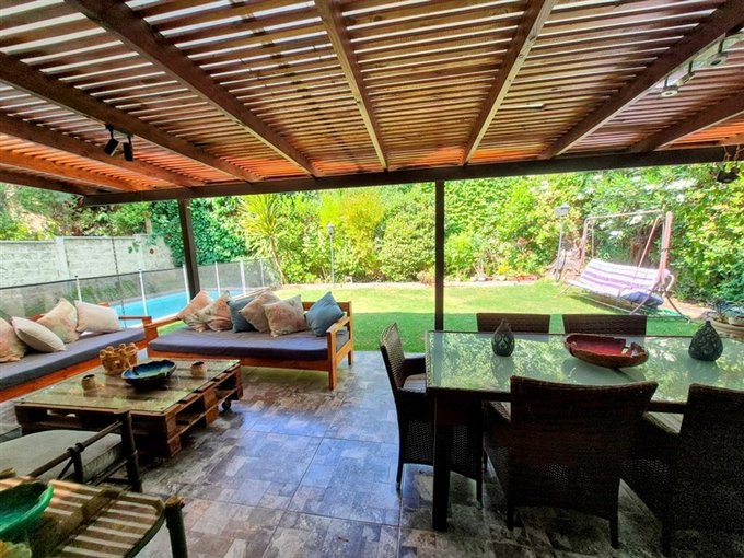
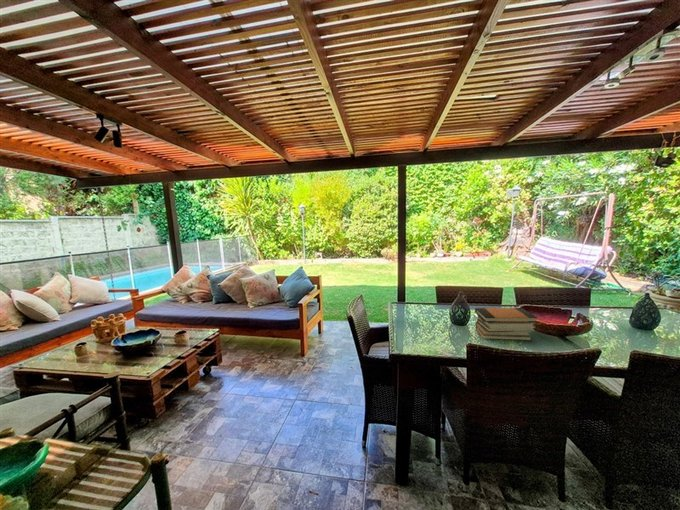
+ book stack [474,307,538,342]
